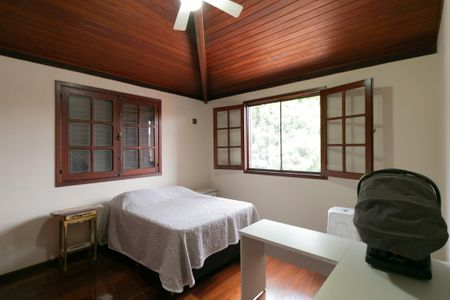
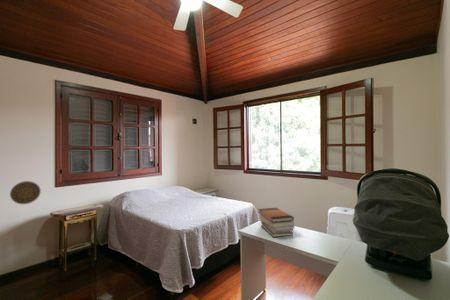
+ book stack [257,207,295,238]
+ decorative plate [9,180,42,205]
